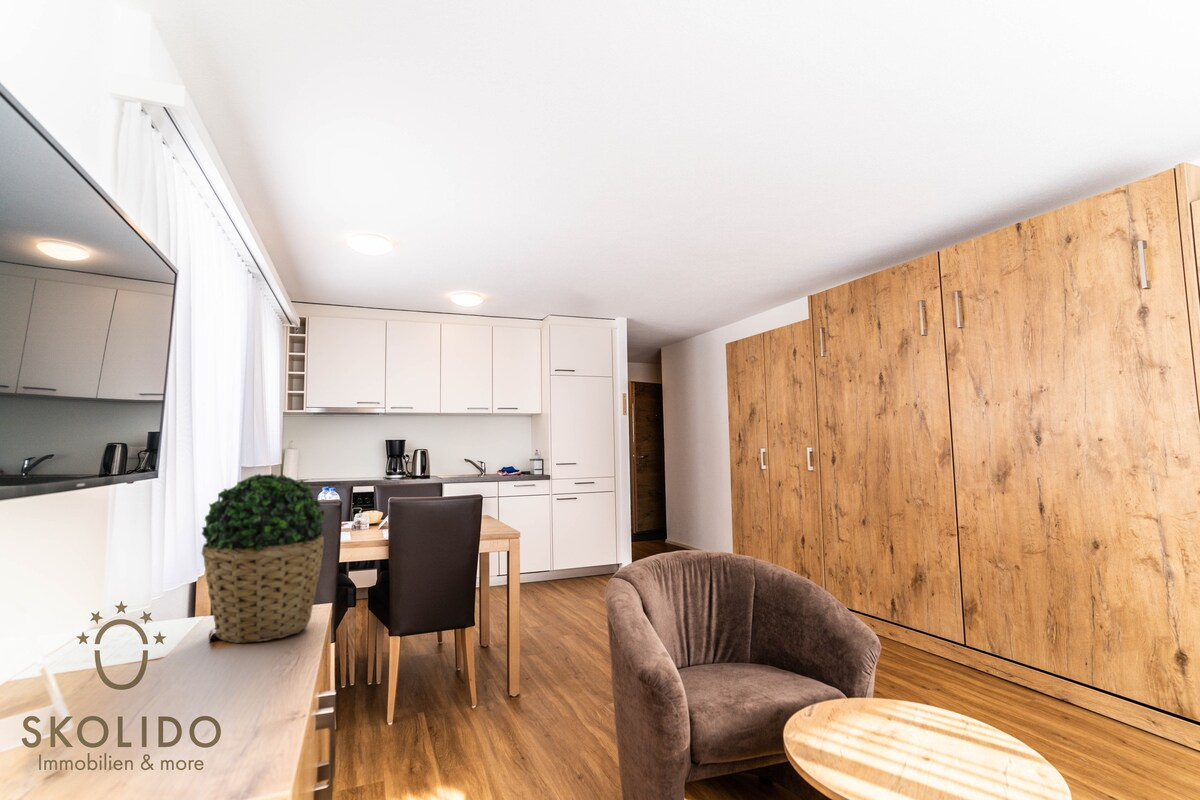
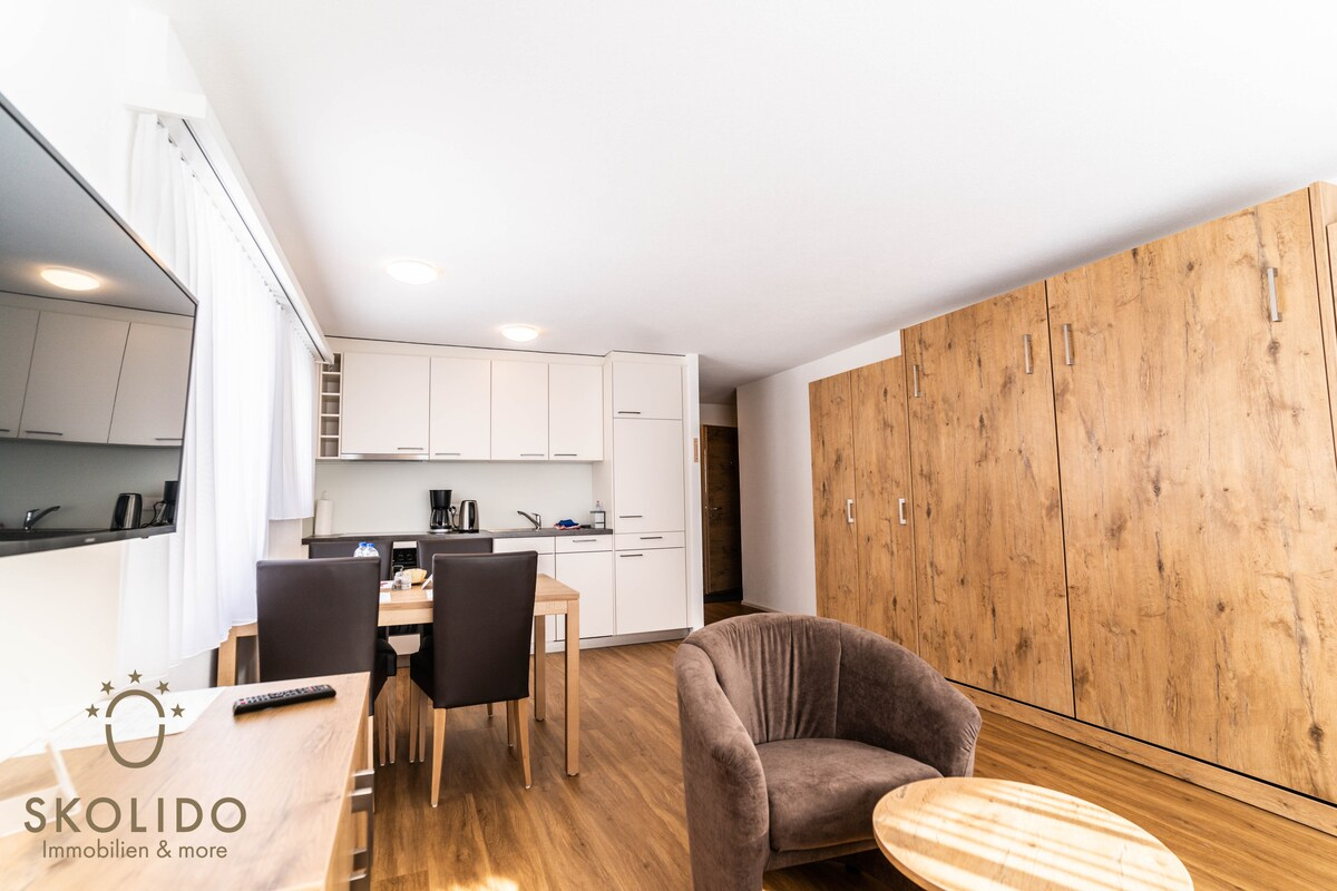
- potted plant [200,473,326,644]
